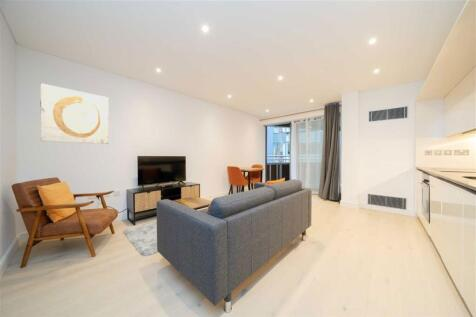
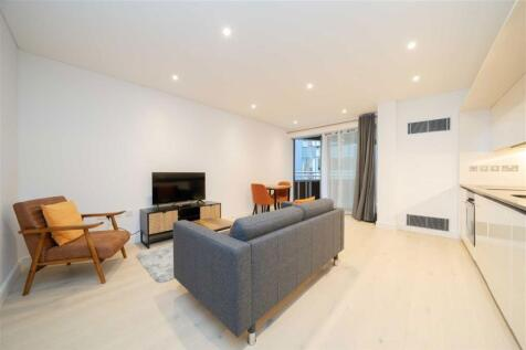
- wall art [39,82,110,145]
